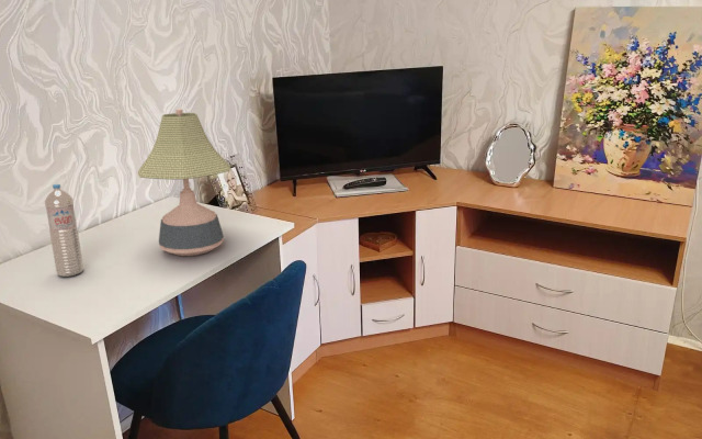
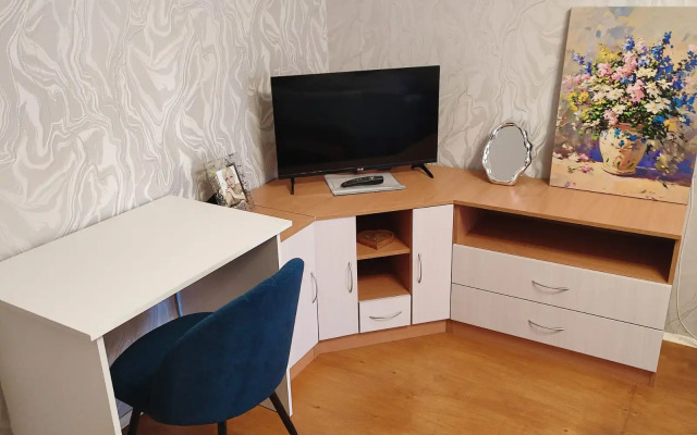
- water bottle [44,183,84,278]
- desk lamp [137,108,231,257]
